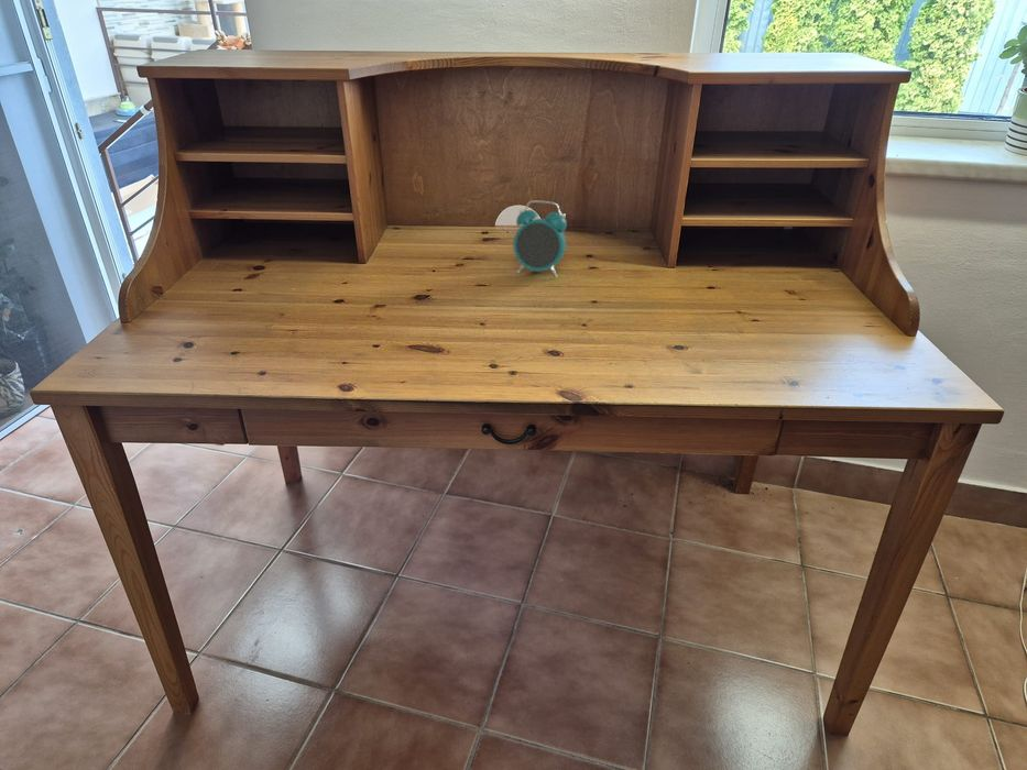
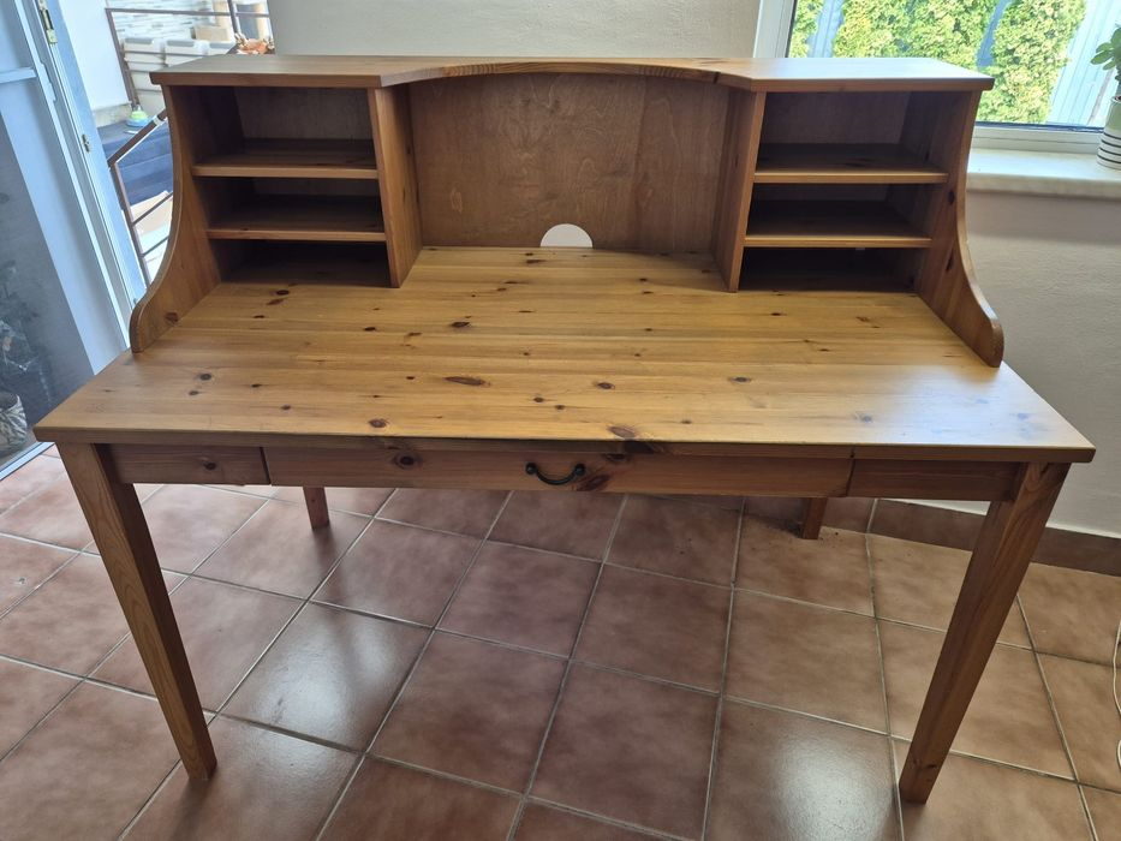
- alarm clock [512,199,568,278]
